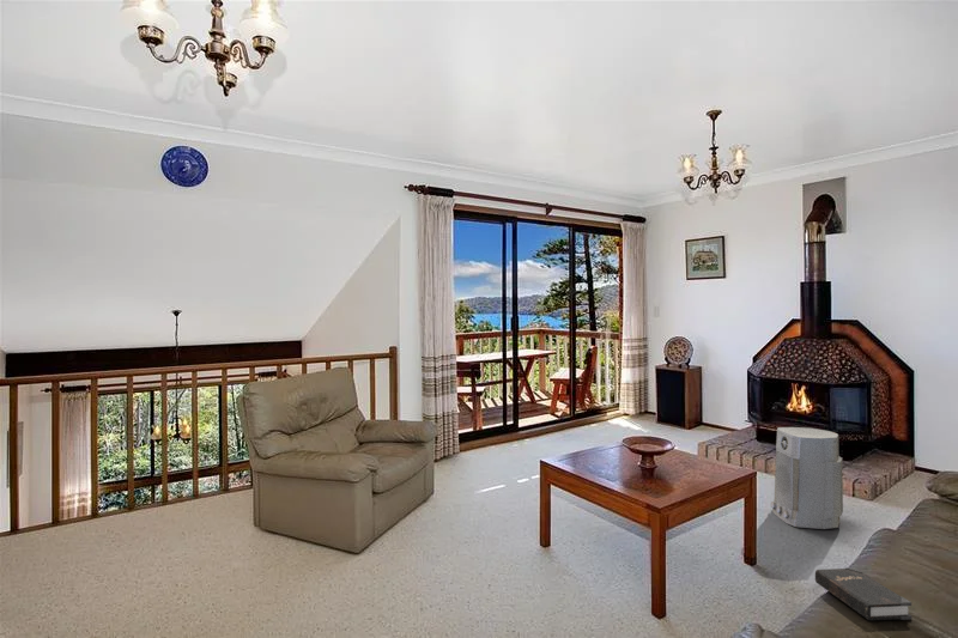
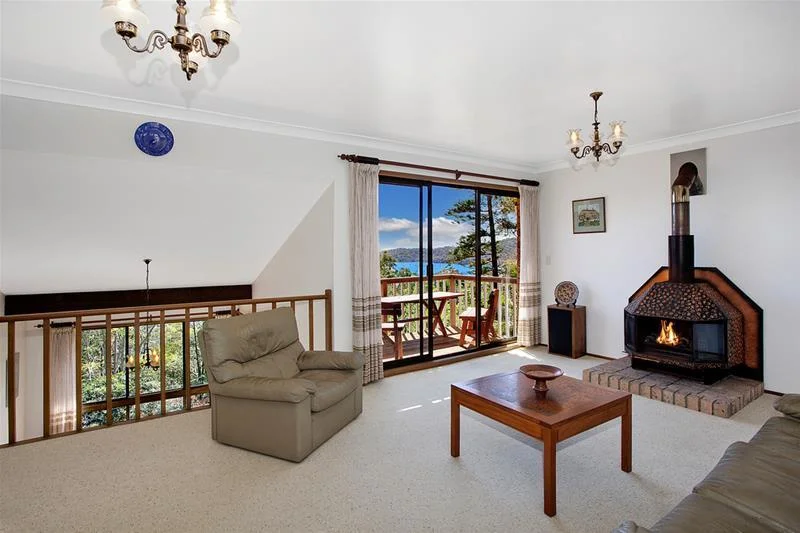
- air purifier [770,426,844,530]
- hardback book [814,566,912,621]
